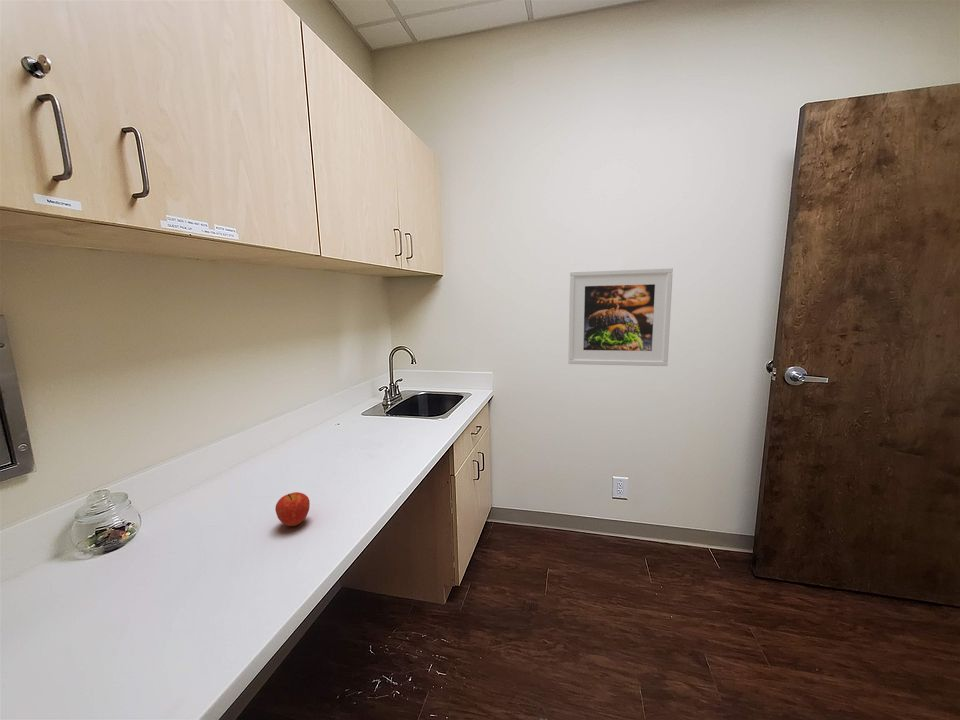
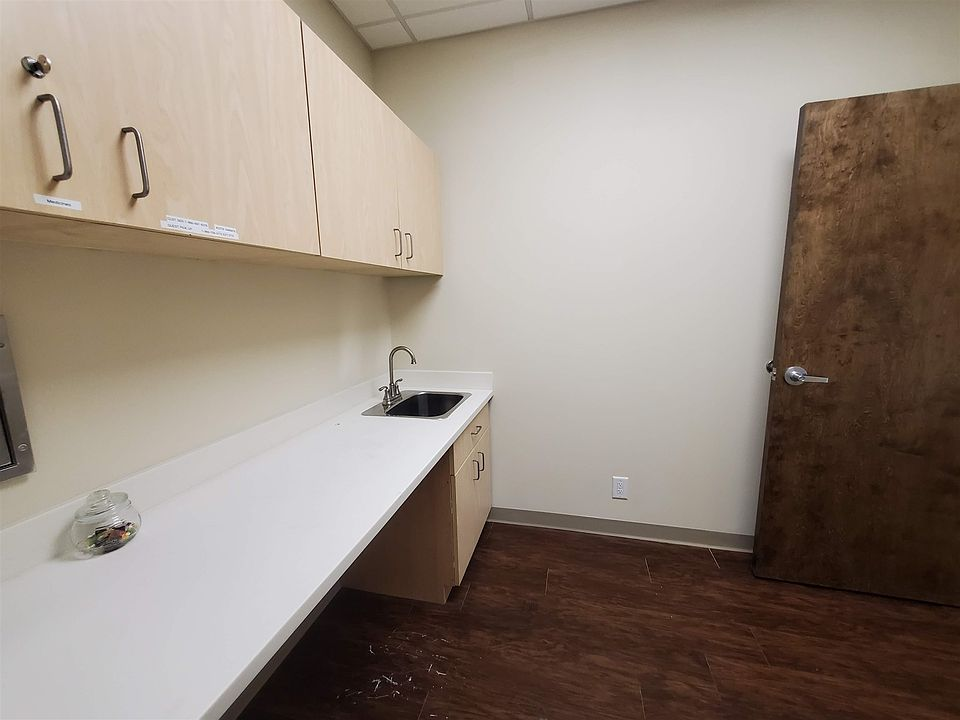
- fruit [274,491,311,527]
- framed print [567,267,674,367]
